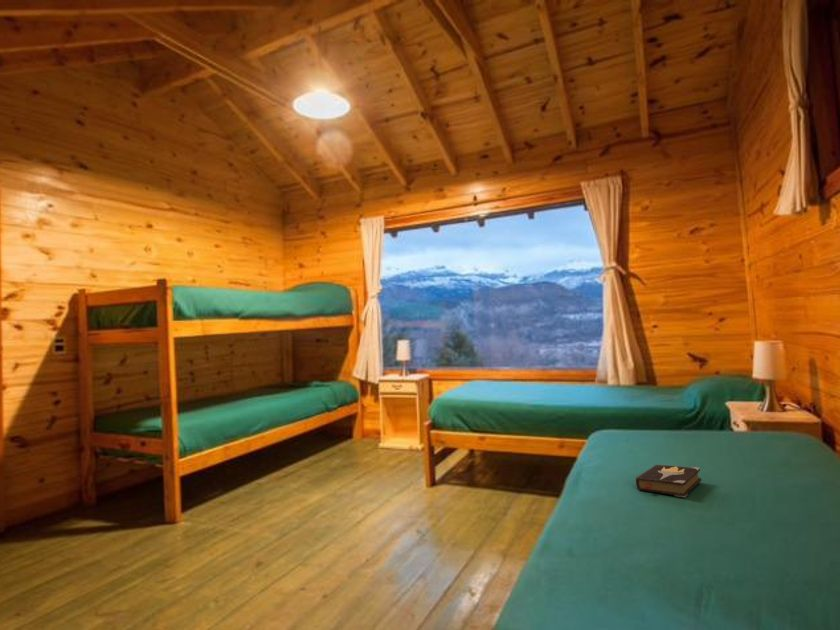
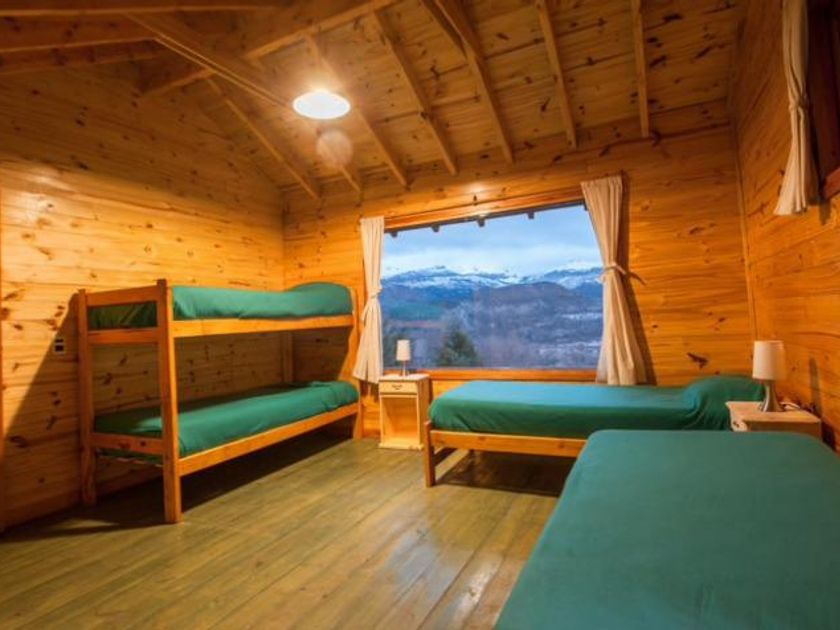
- hardback book [635,464,703,498]
